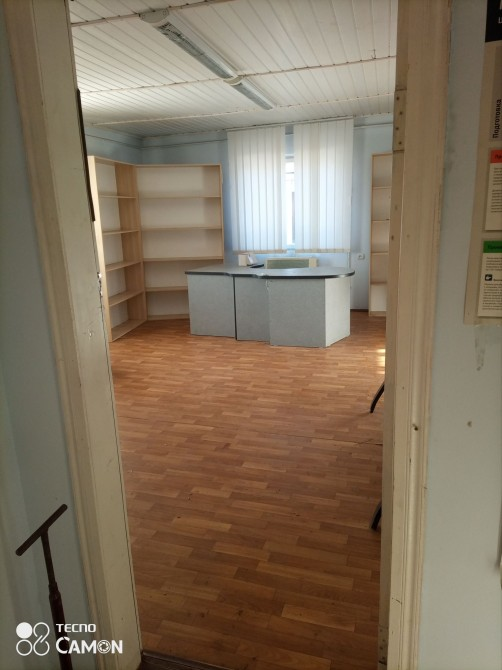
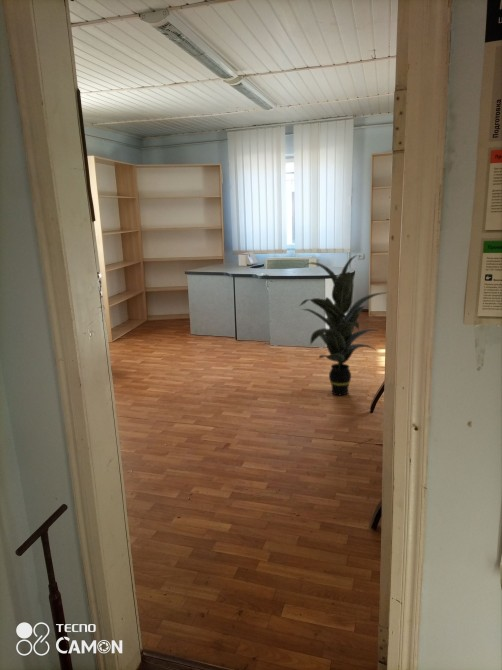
+ indoor plant [298,254,387,397]
